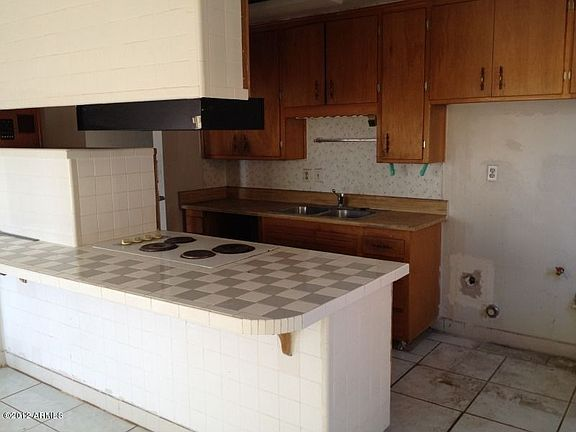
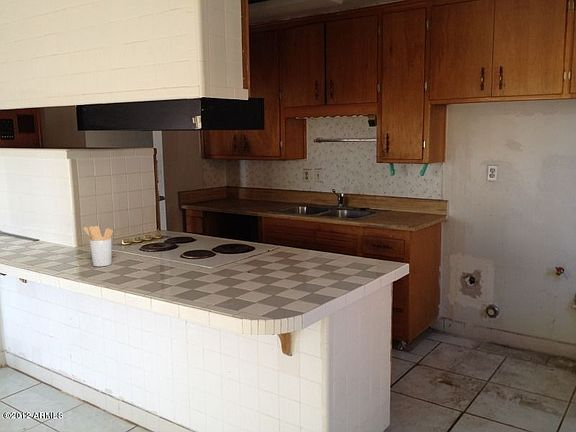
+ utensil holder [83,225,114,267]
